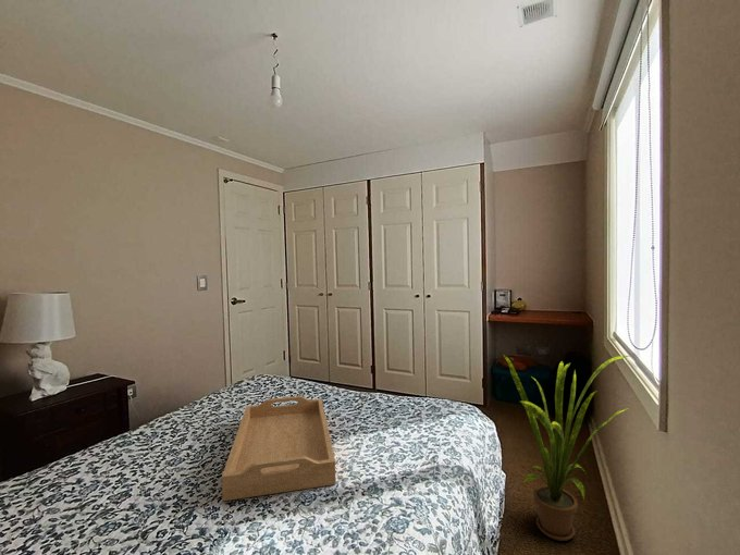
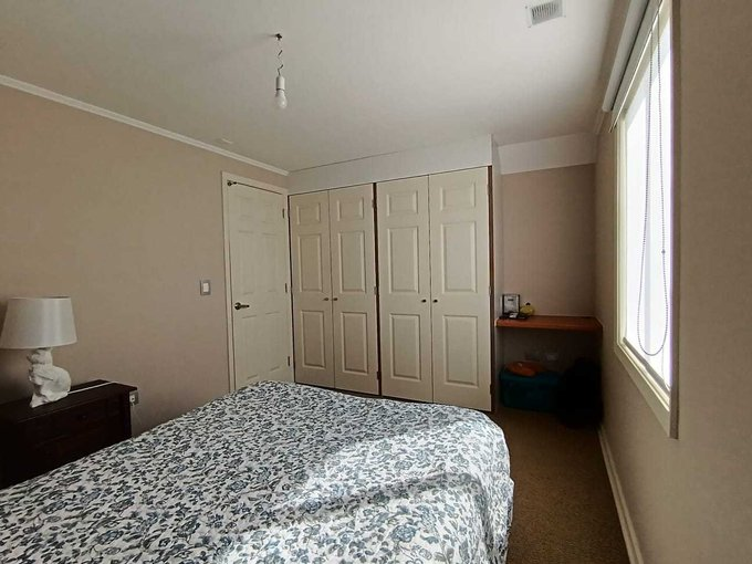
- house plant [503,354,630,542]
- serving tray [221,395,336,502]
